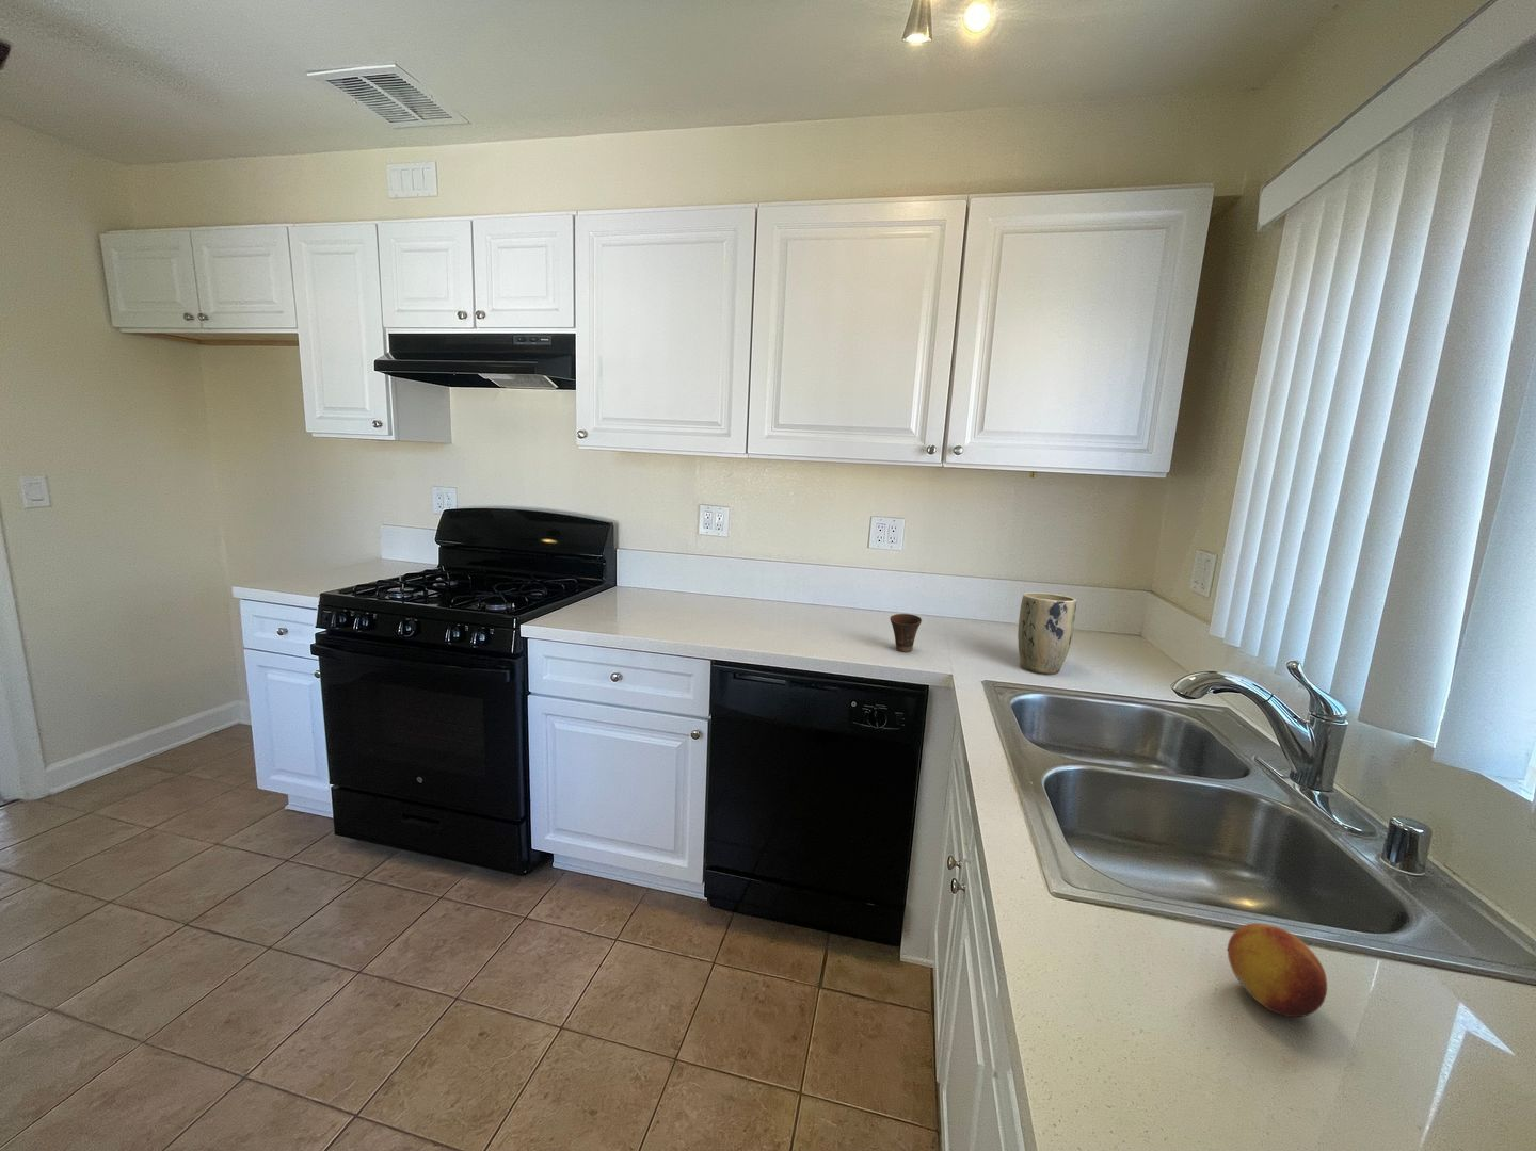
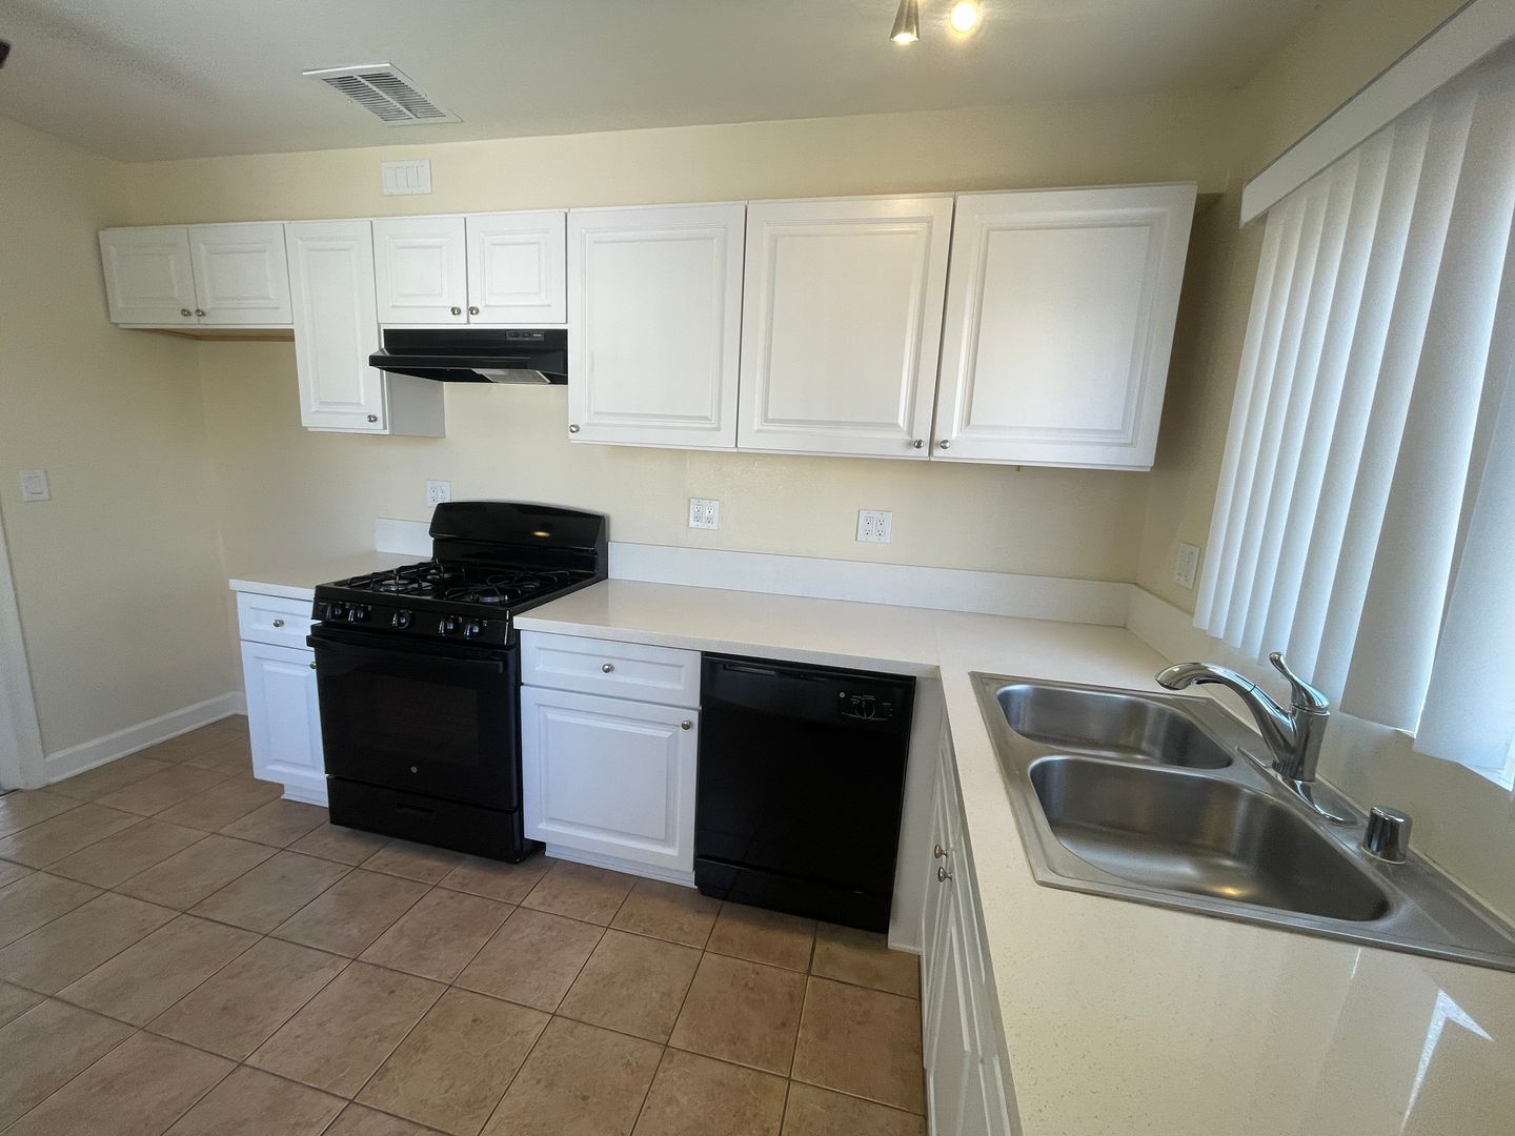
- plant pot [1016,591,1078,675]
- cup [889,613,923,653]
- fruit [1226,921,1328,1018]
